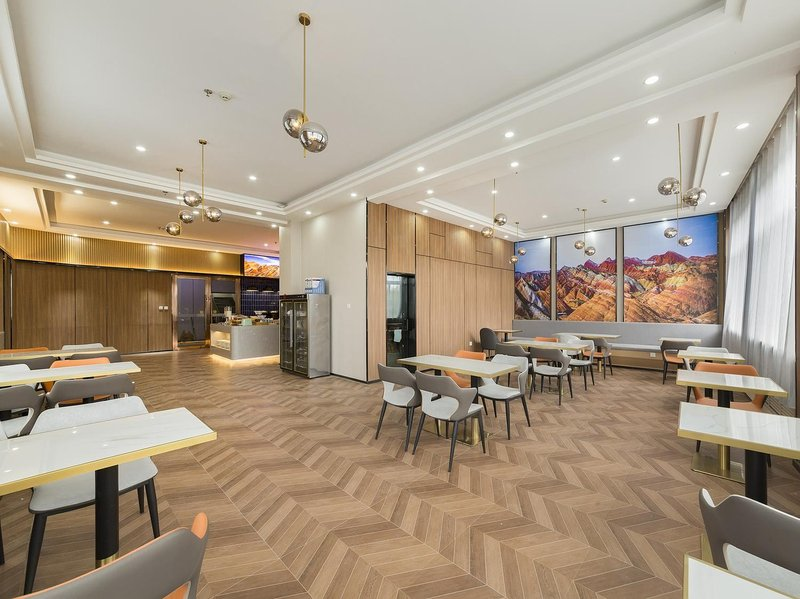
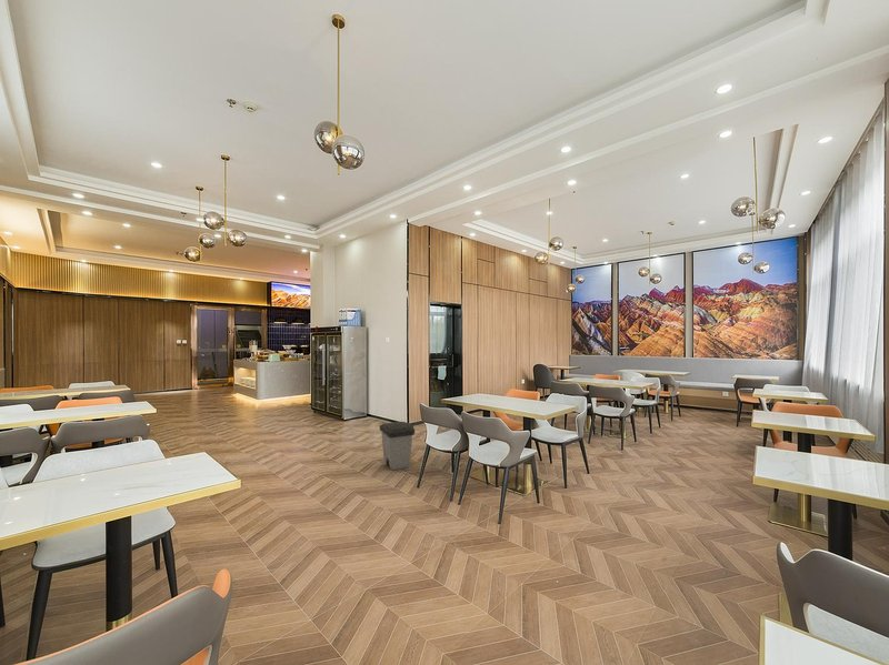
+ trash can [378,421,416,471]
